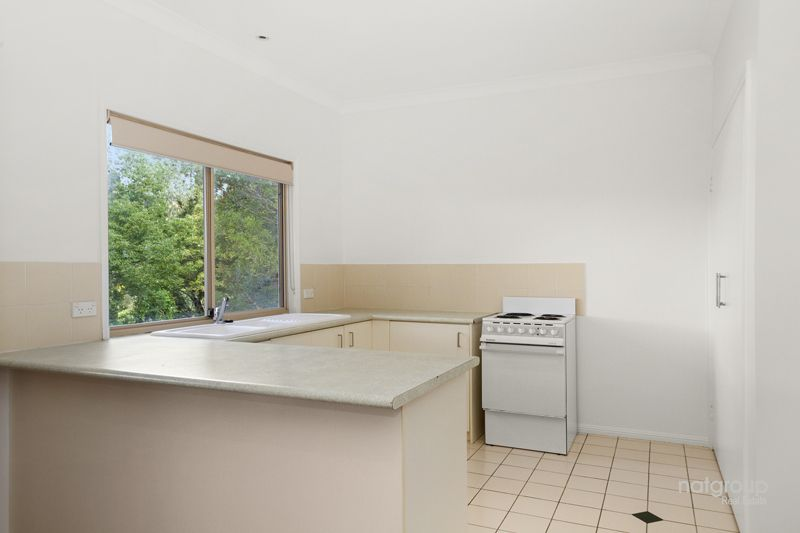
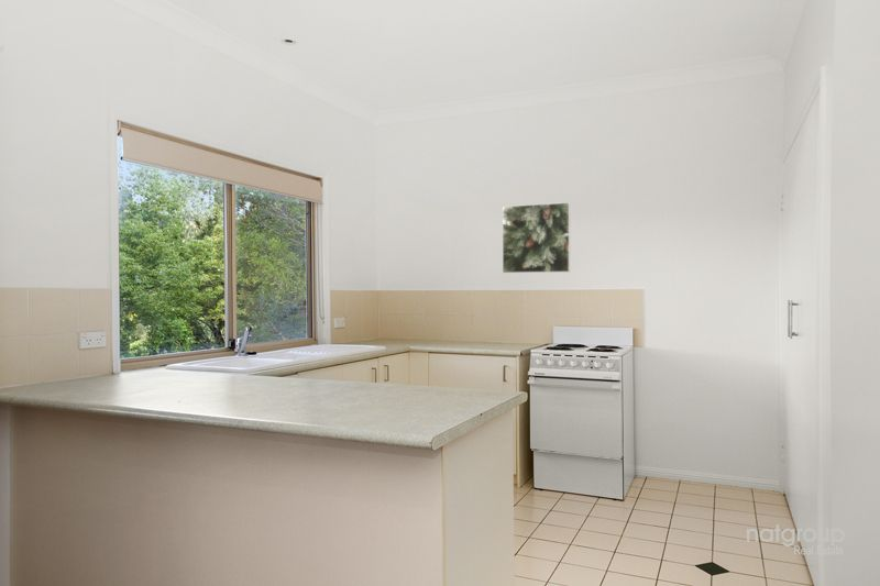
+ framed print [502,201,571,274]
